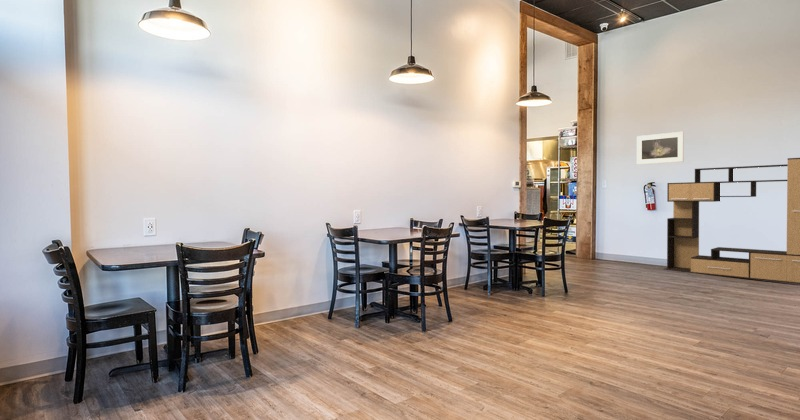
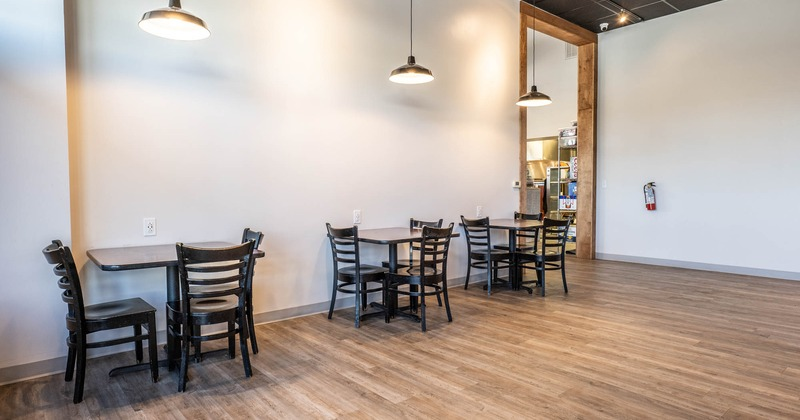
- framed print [636,131,685,165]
- media console [663,157,800,285]
